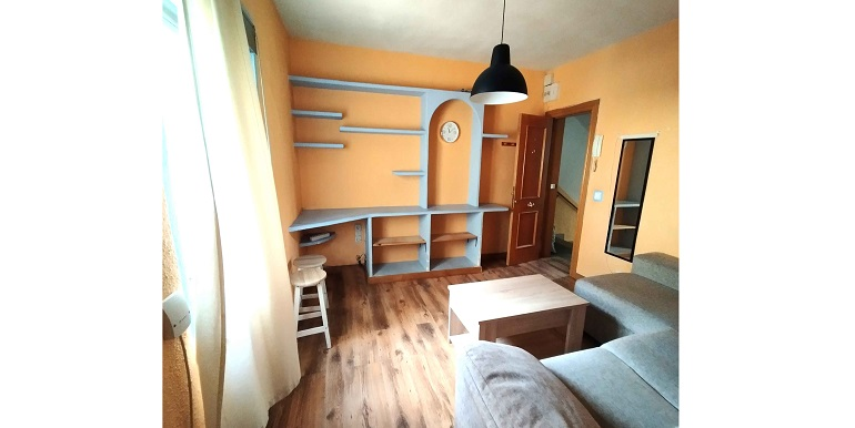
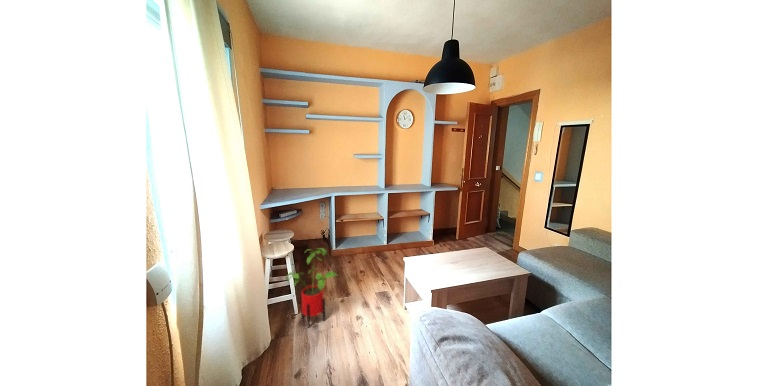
+ house plant [285,247,339,329]
